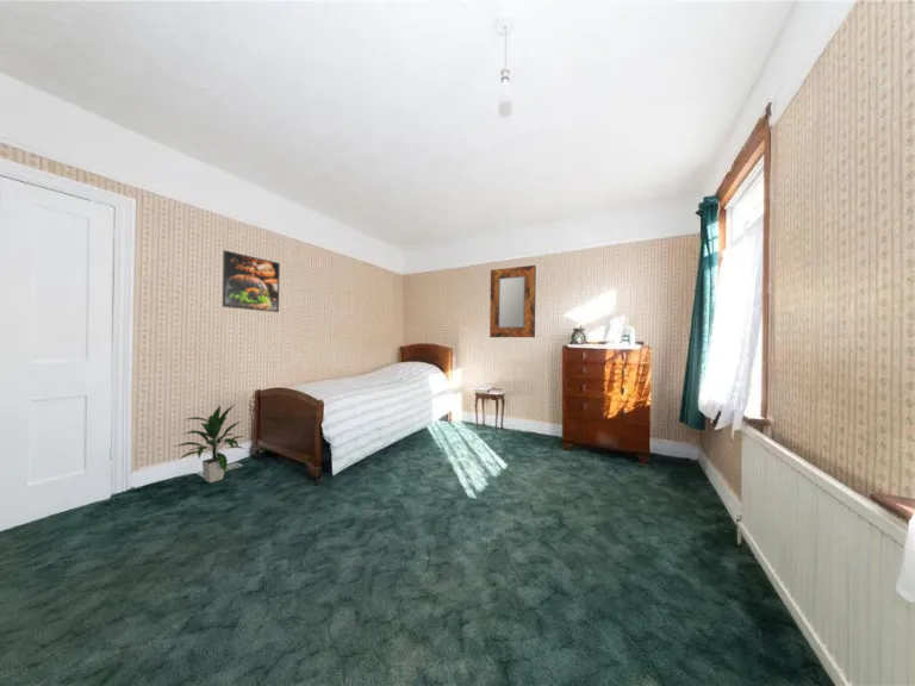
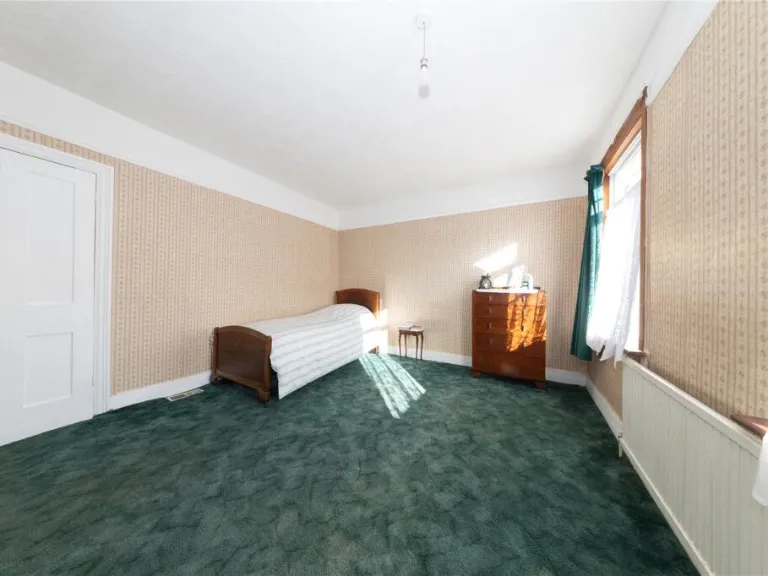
- home mirror [488,264,537,338]
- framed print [222,249,281,313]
- indoor plant [175,404,247,484]
